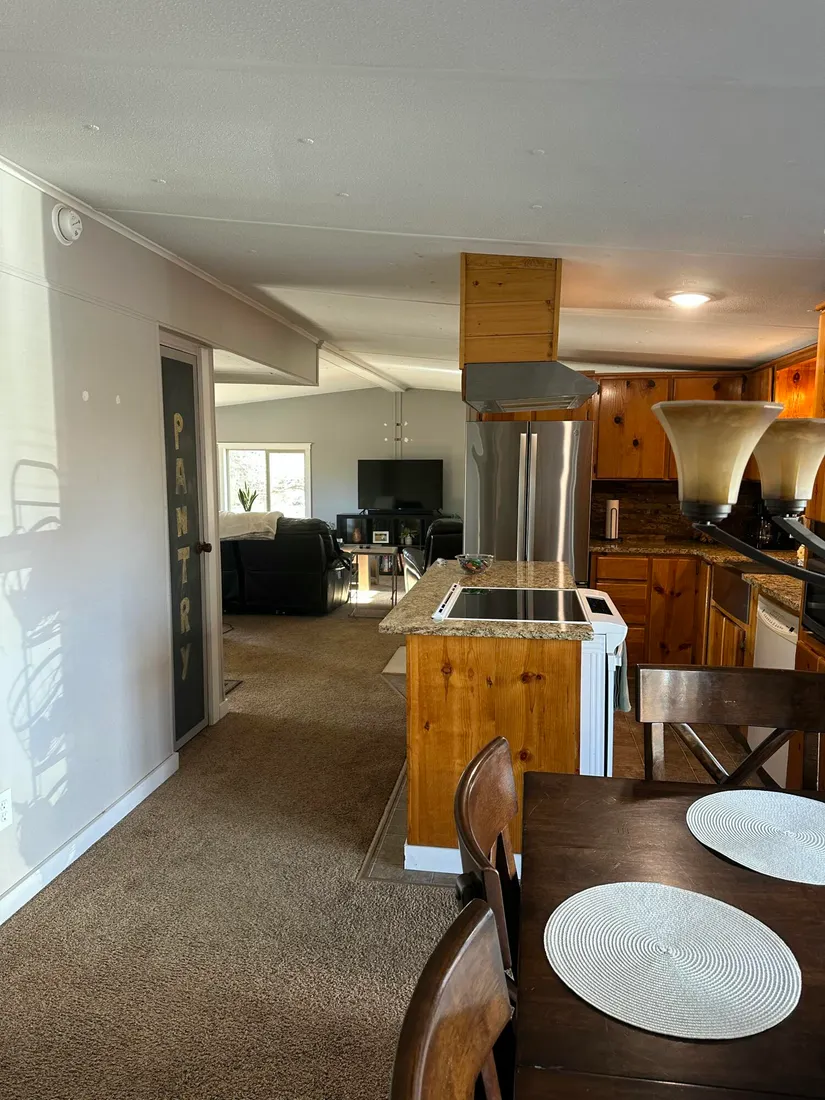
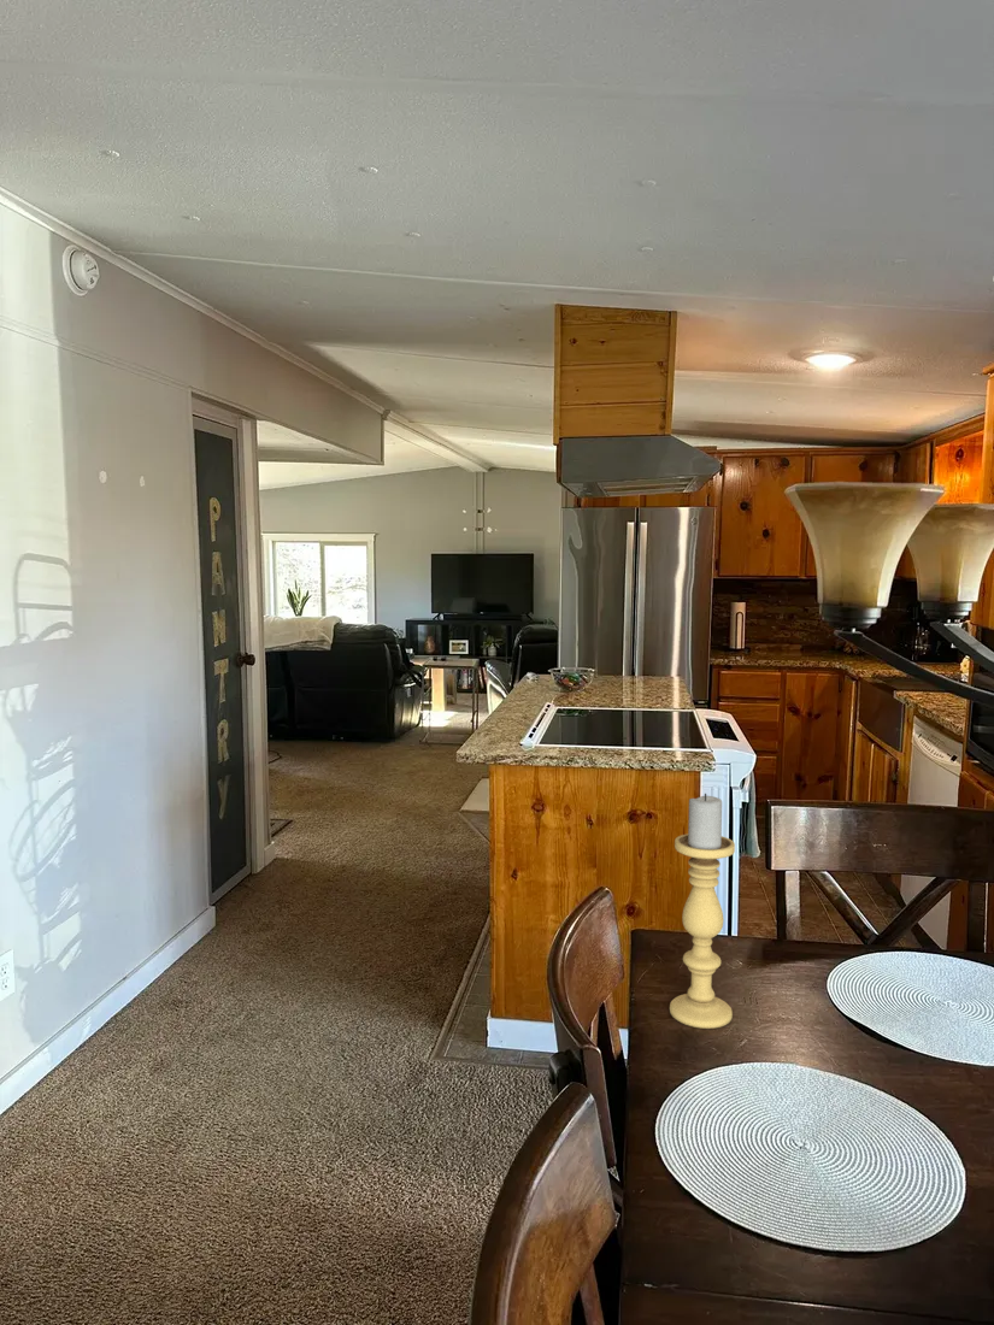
+ candle holder [669,793,736,1030]
